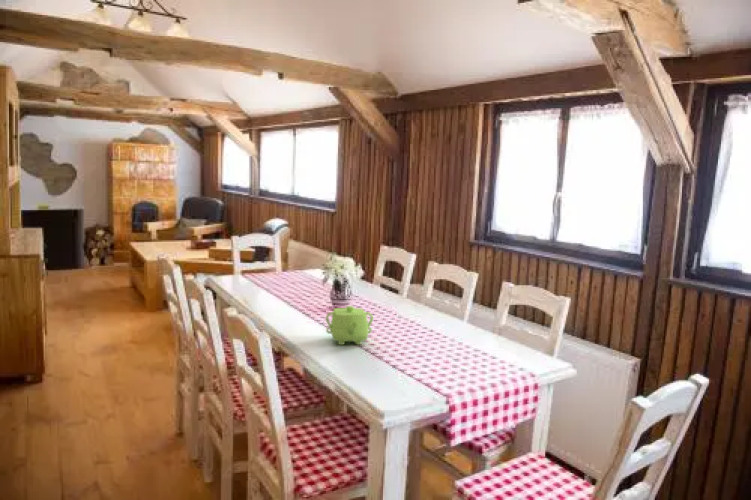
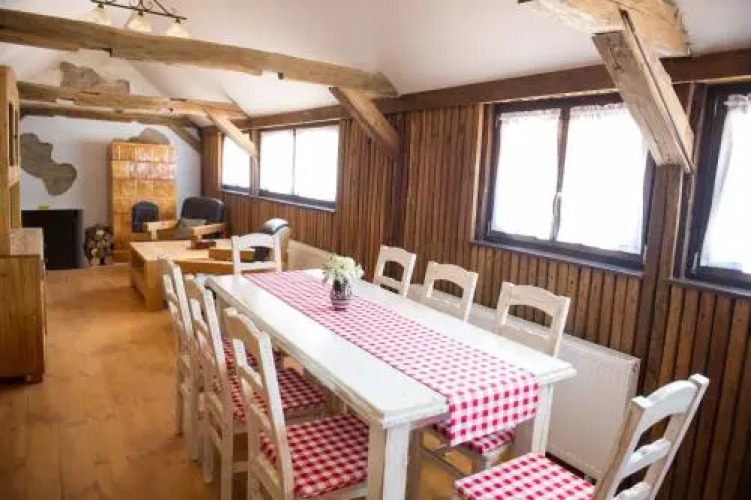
- teapot [325,305,374,346]
